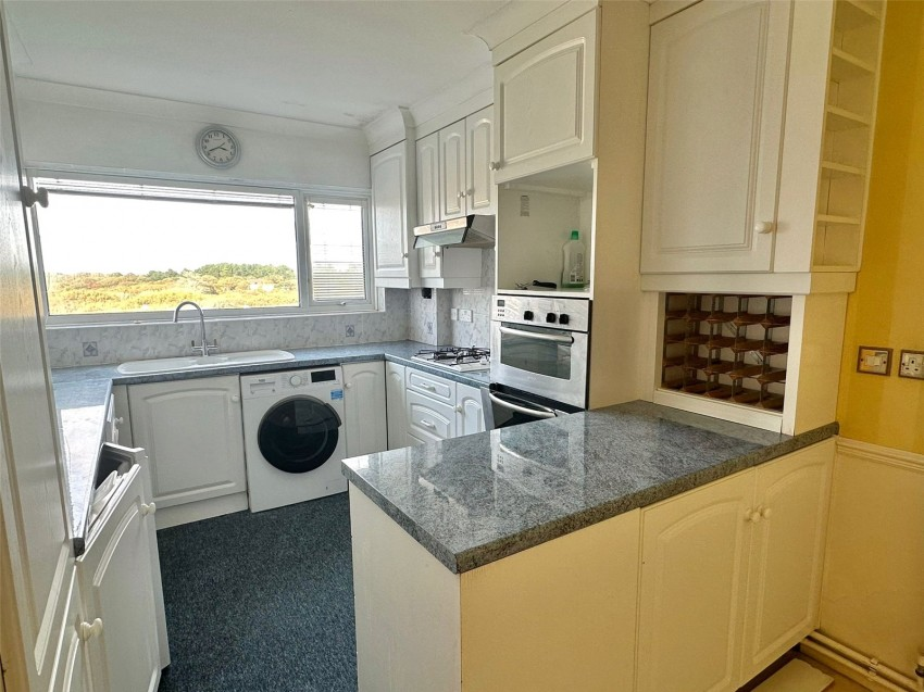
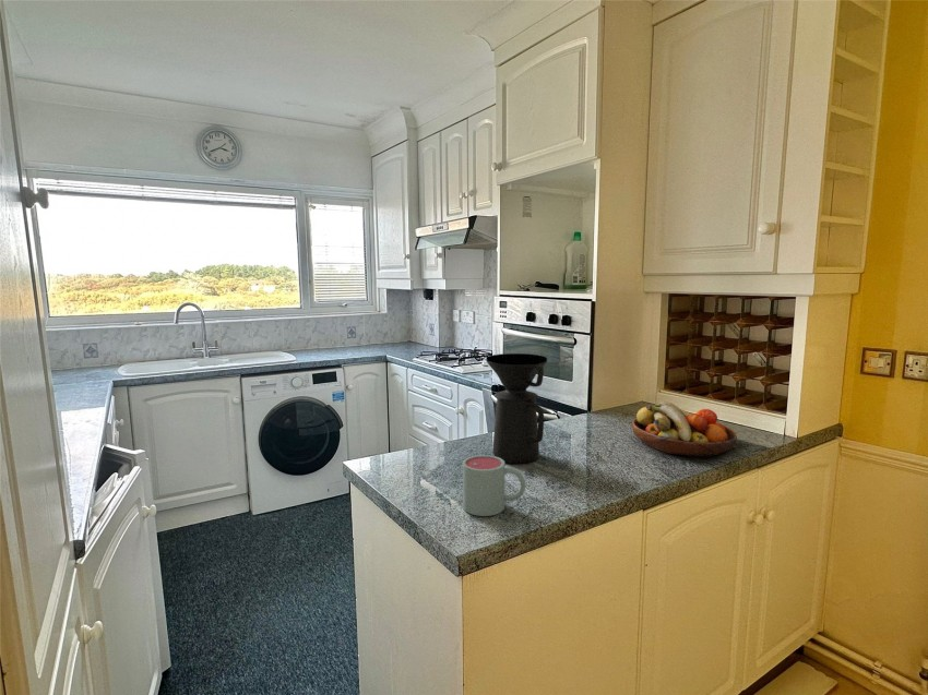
+ mug [462,454,527,517]
+ fruit bowl [631,400,738,458]
+ coffee maker [485,352,548,465]
